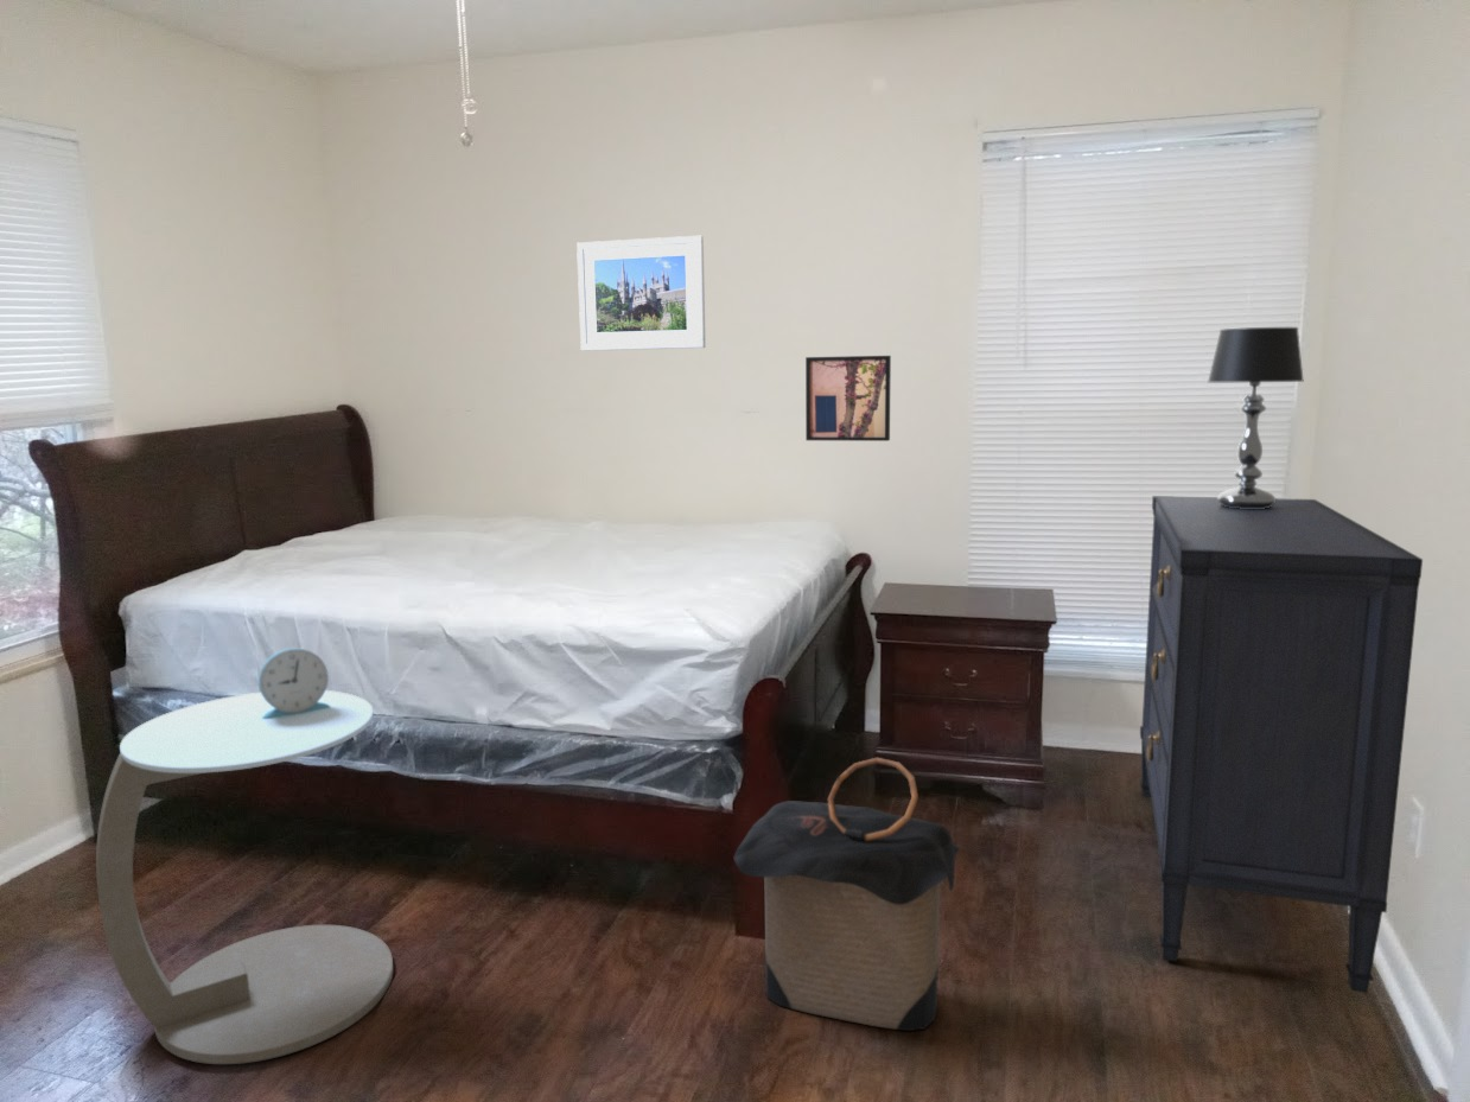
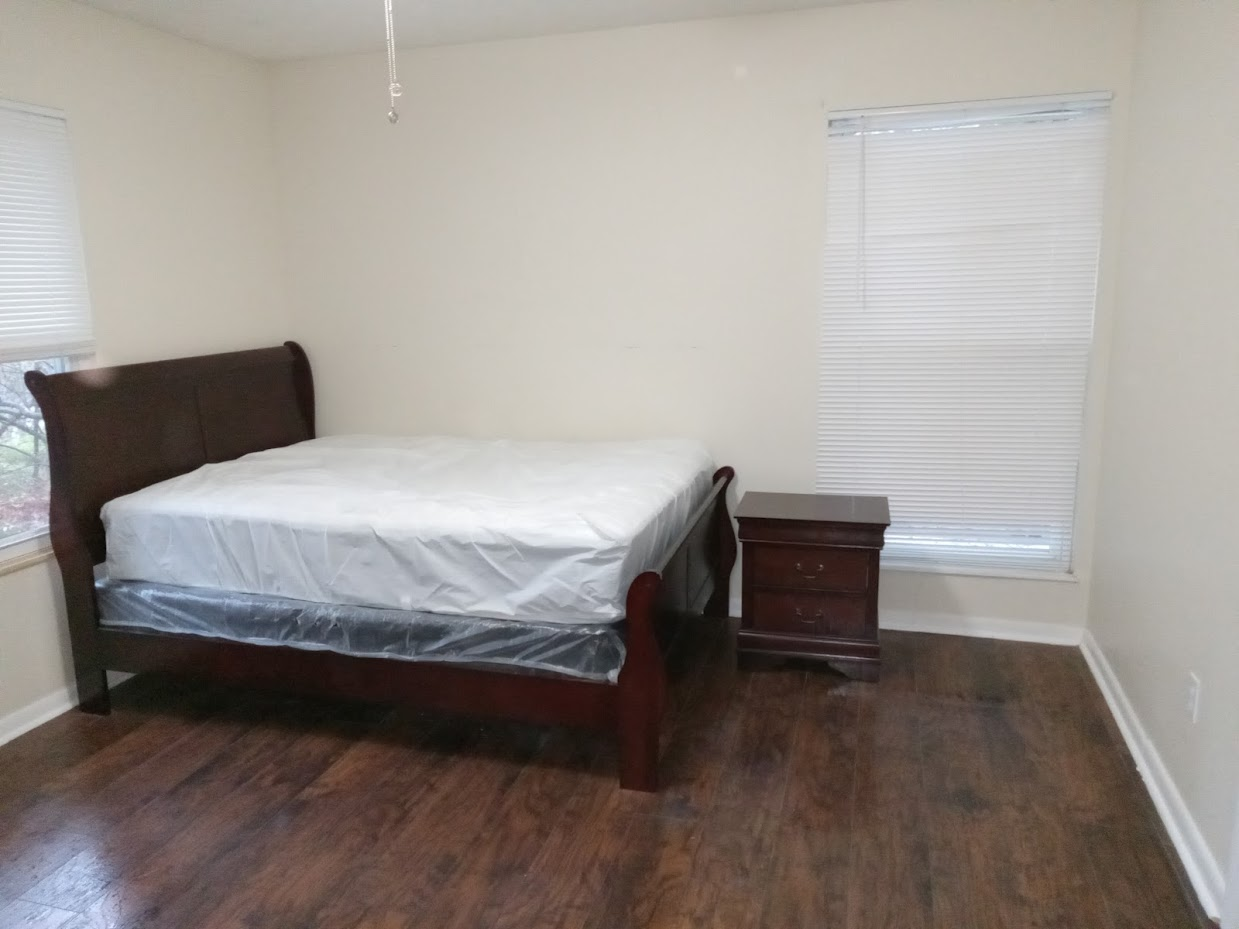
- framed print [575,235,707,352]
- dresser [1139,495,1424,994]
- alarm clock [257,646,331,719]
- wall art [804,355,892,442]
- table lamp [1207,326,1304,509]
- laundry hamper [732,757,961,1032]
- side table [95,689,394,1065]
